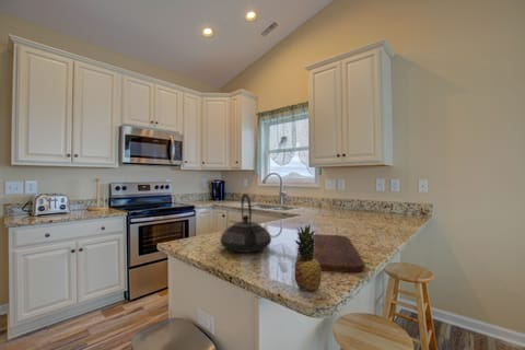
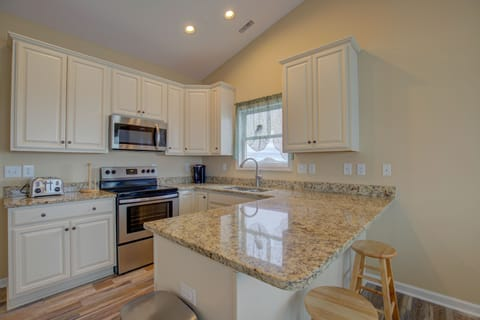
- cutting board [295,233,364,273]
- teapot [220,192,272,254]
- fruit [294,223,323,292]
